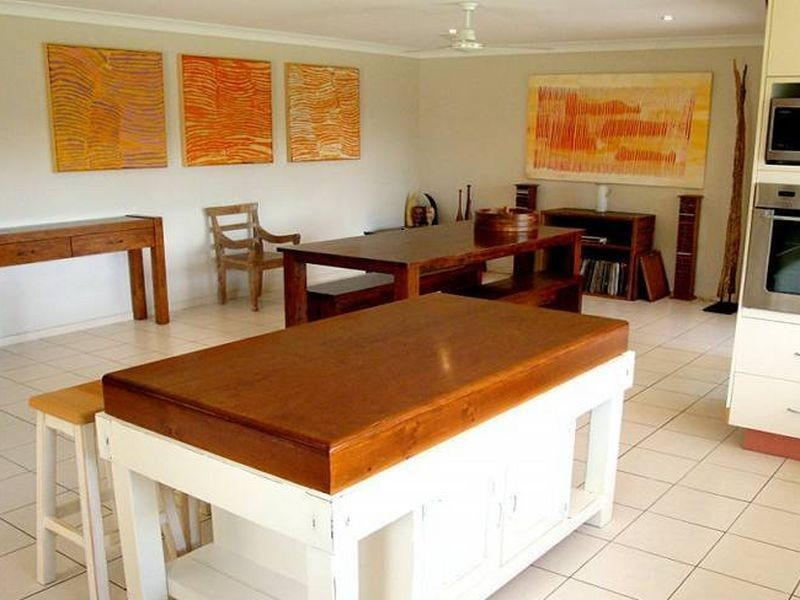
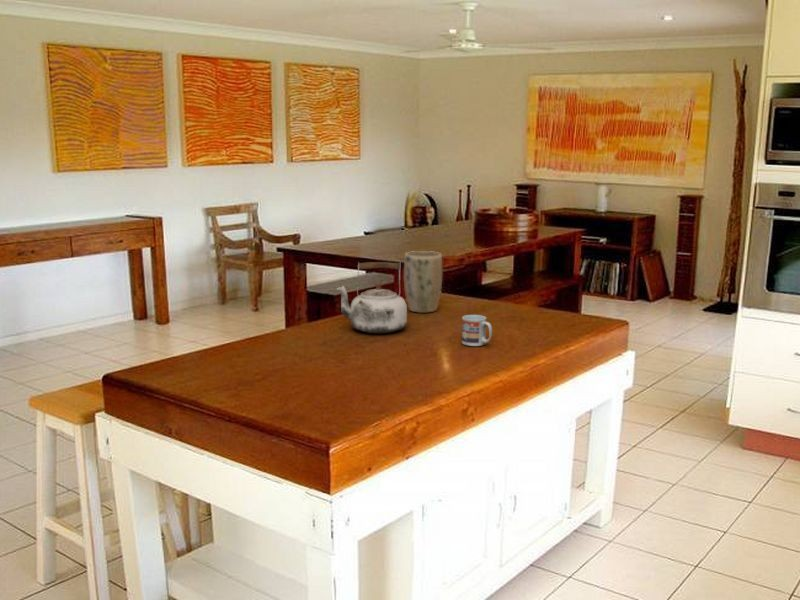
+ kettle [336,260,408,334]
+ cup [461,314,493,347]
+ plant pot [403,250,443,314]
